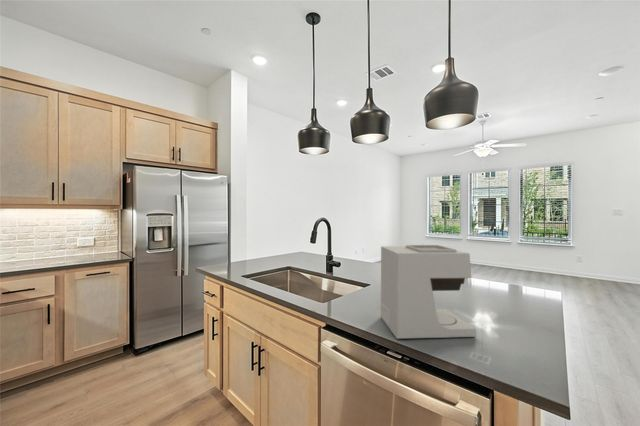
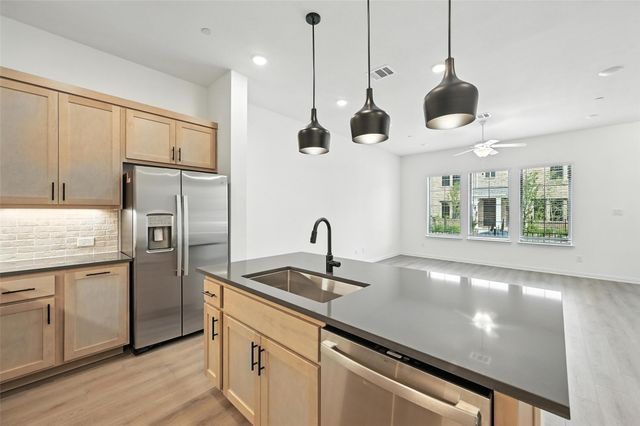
- coffee maker [380,244,477,340]
